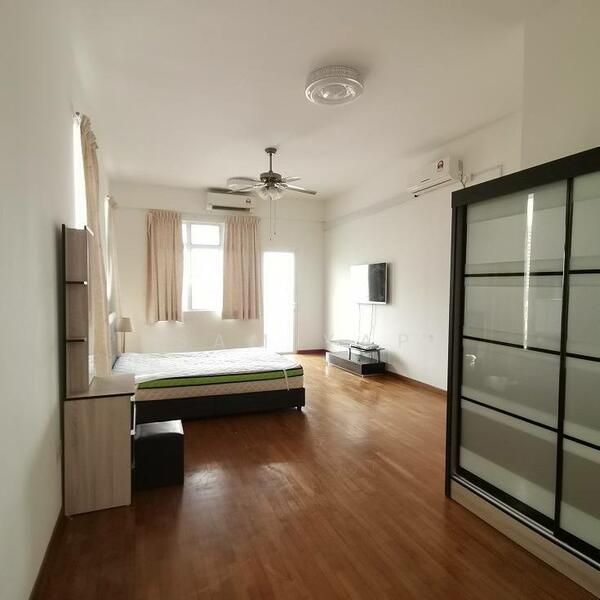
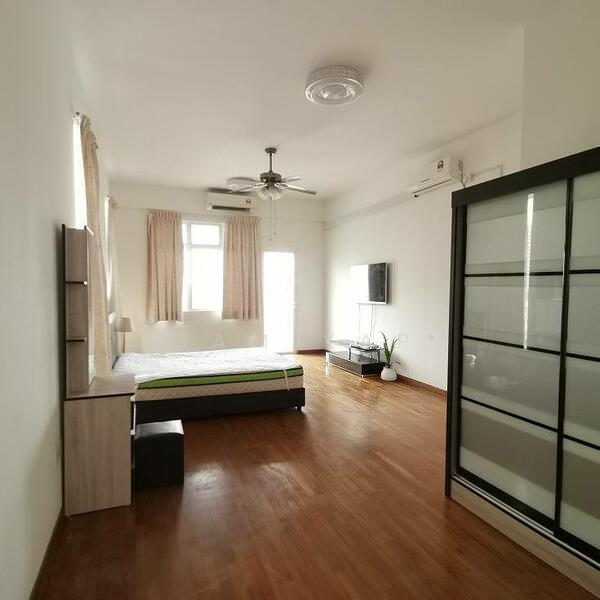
+ house plant [377,330,402,382]
